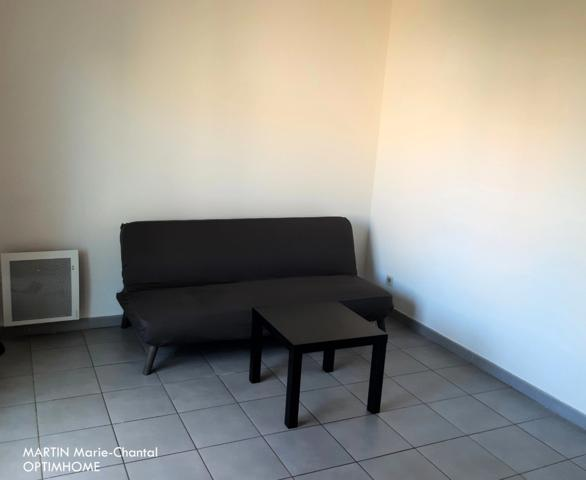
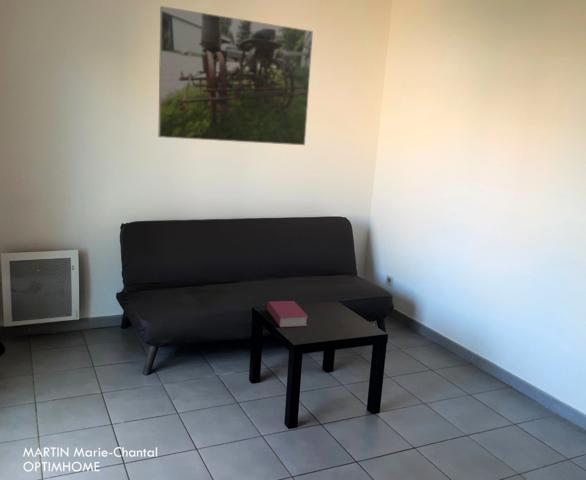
+ book [266,300,309,328]
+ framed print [157,5,314,146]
